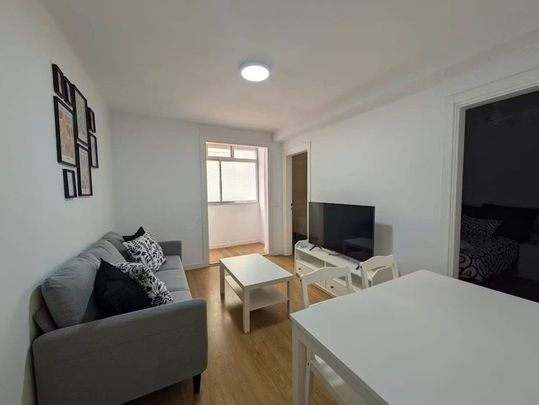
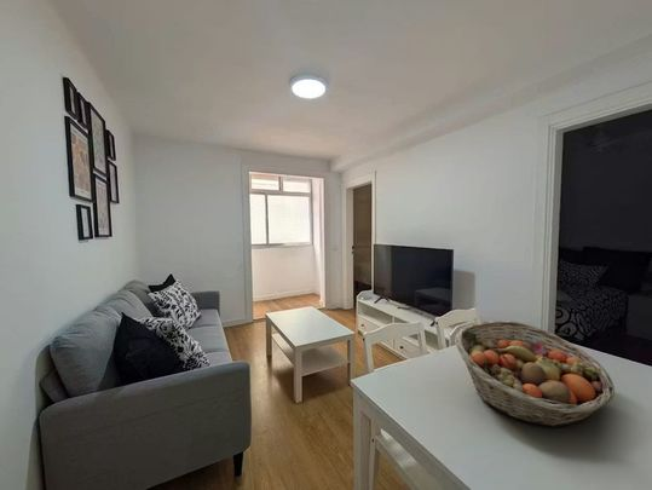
+ fruit basket [454,319,616,428]
